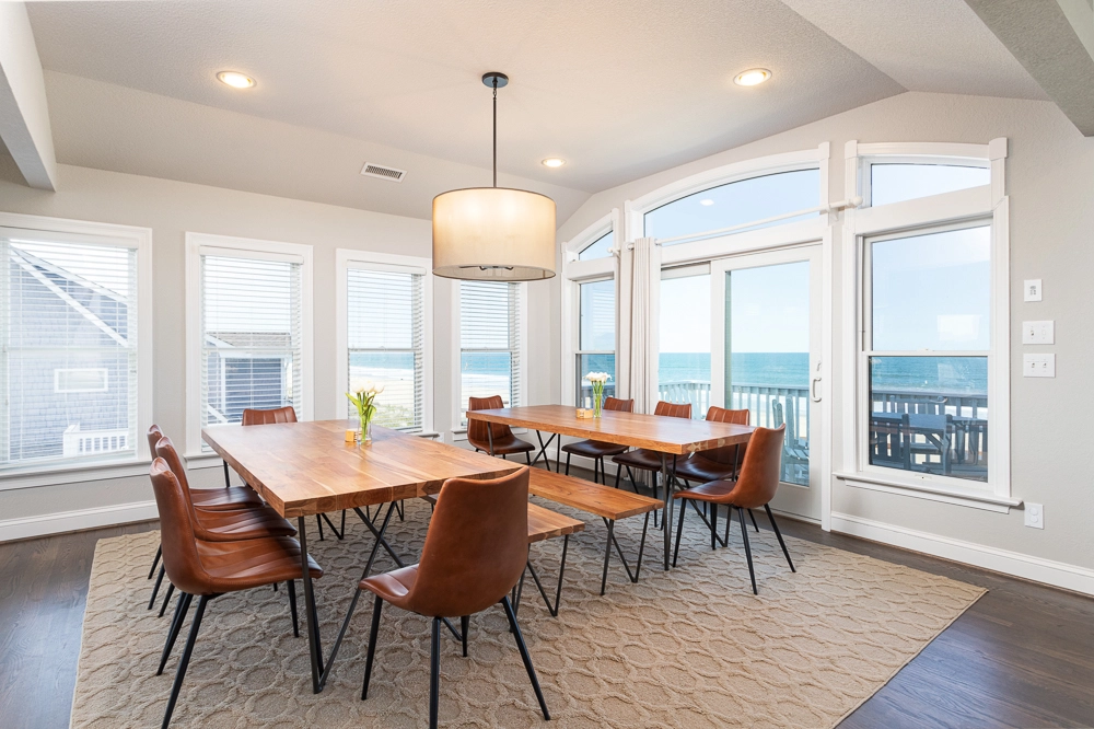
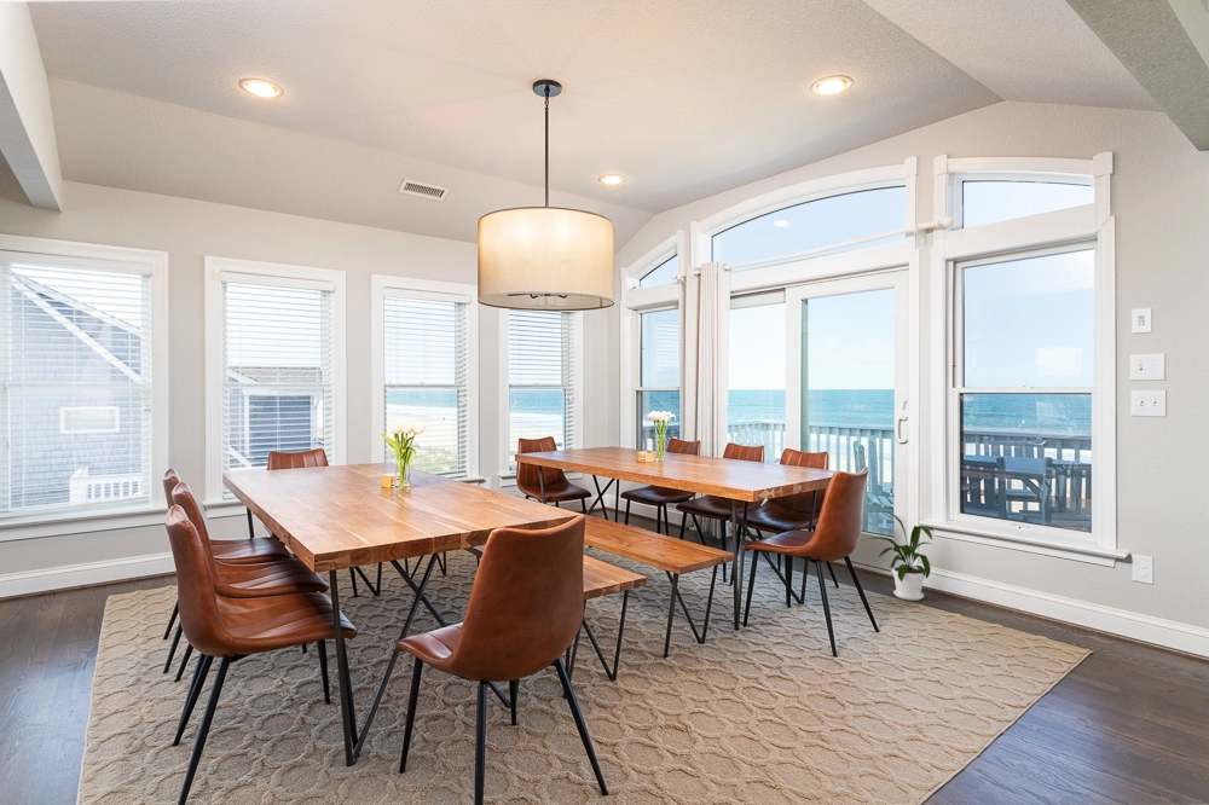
+ house plant [860,510,933,602]
